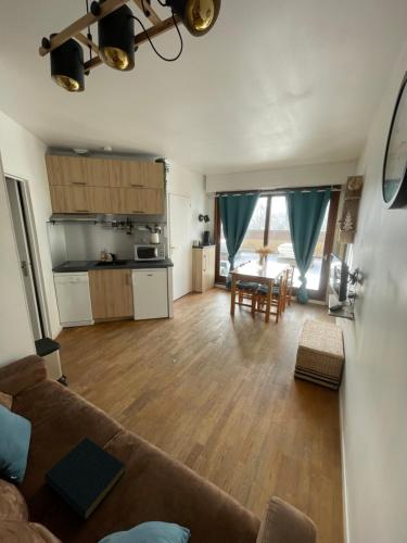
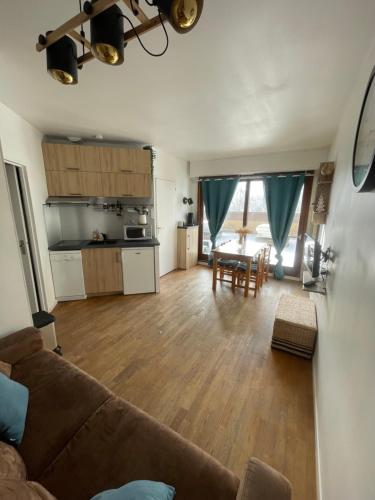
- hardback book [43,435,127,521]
